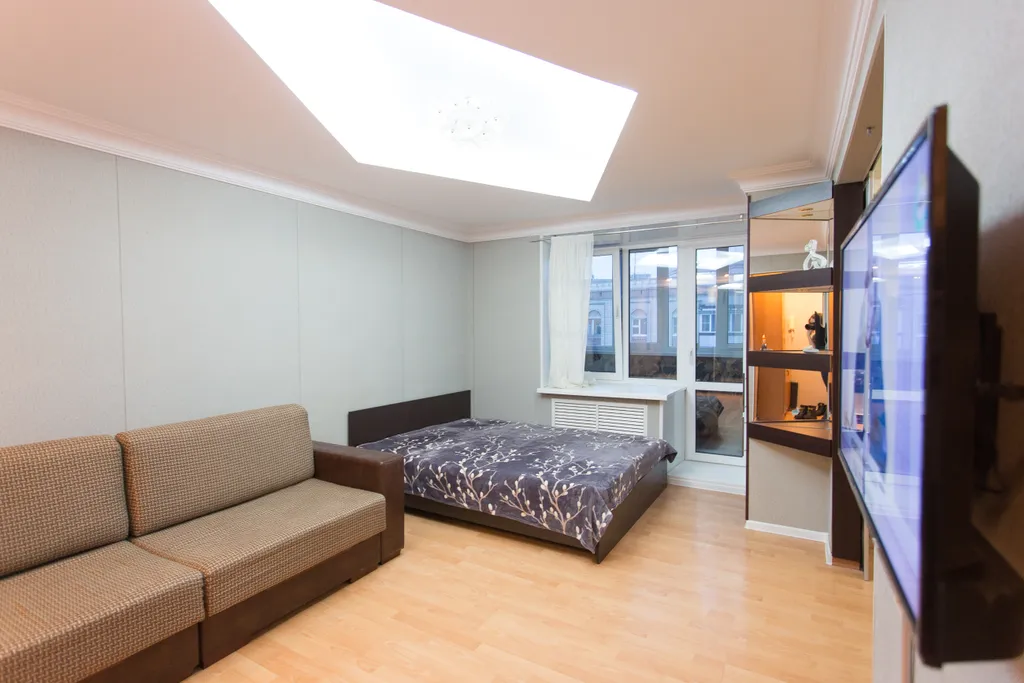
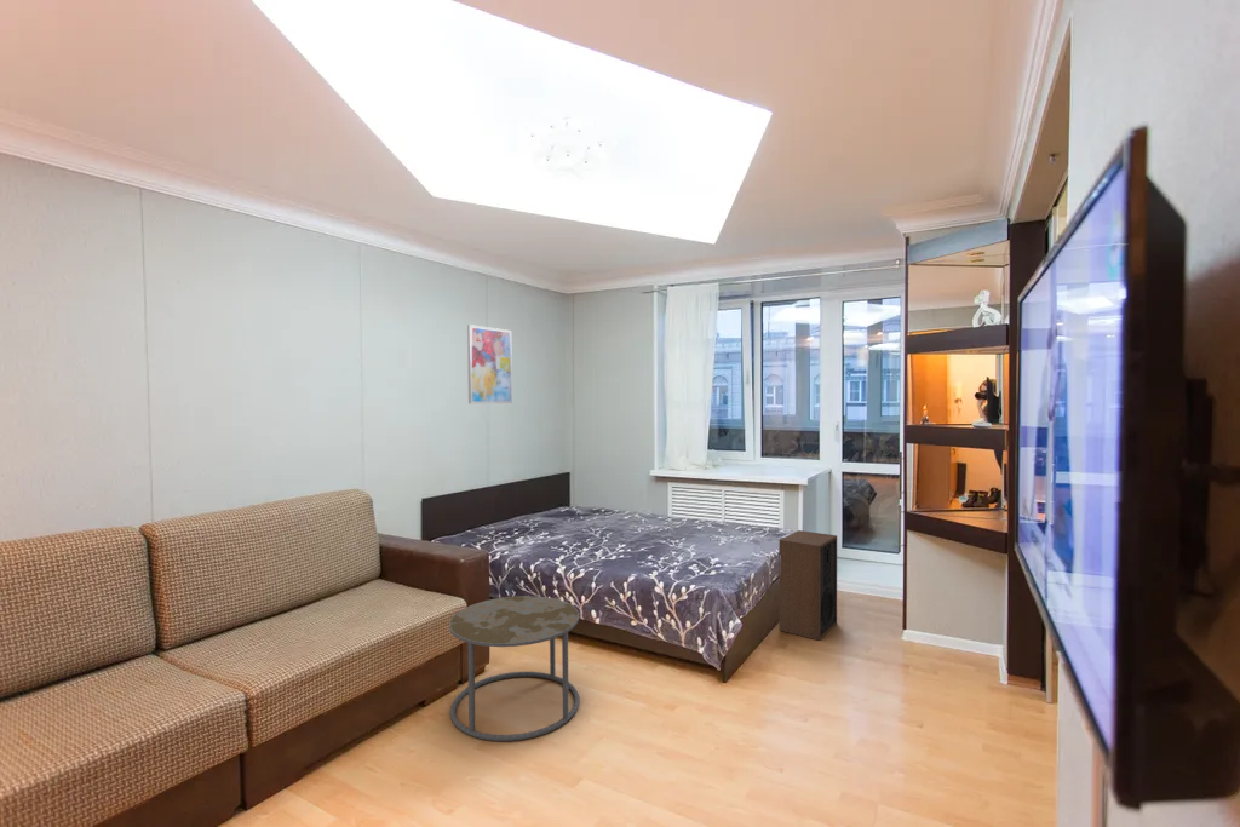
+ side table [448,595,581,742]
+ wall art [466,323,513,404]
+ speaker [779,529,838,642]
